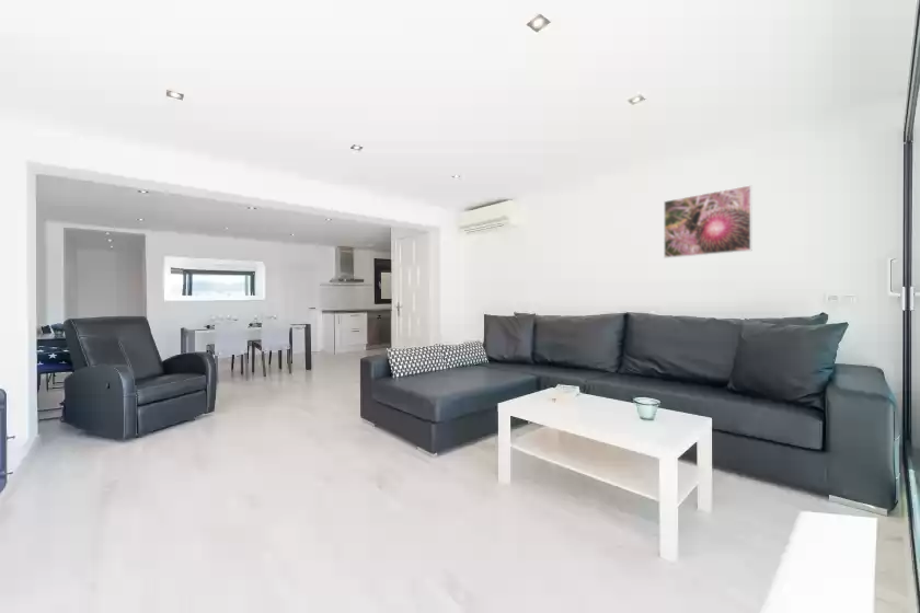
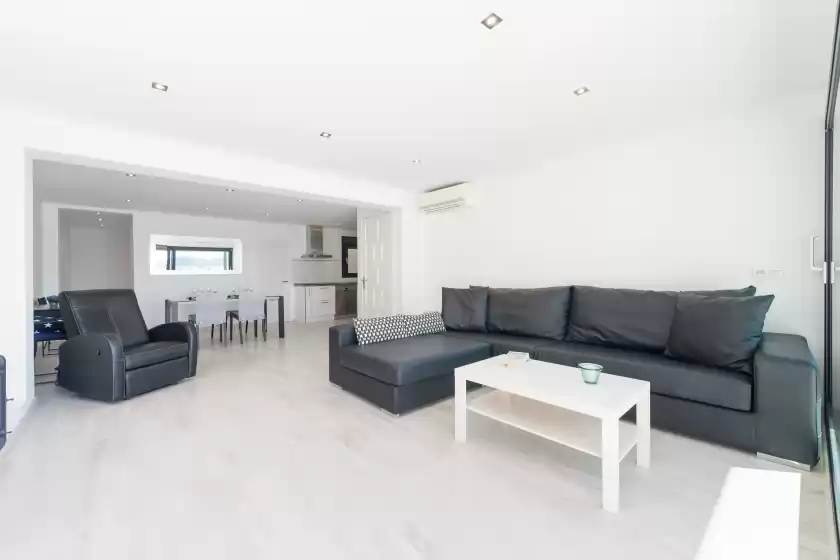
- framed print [663,184,754,259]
